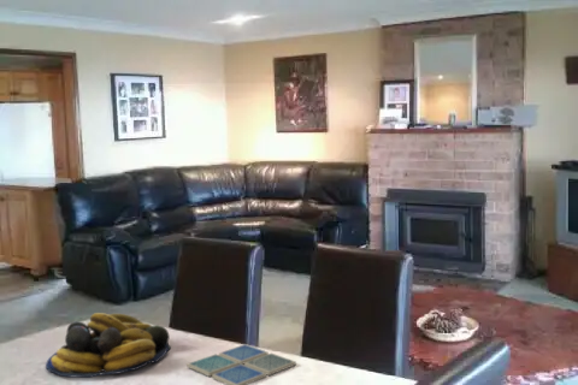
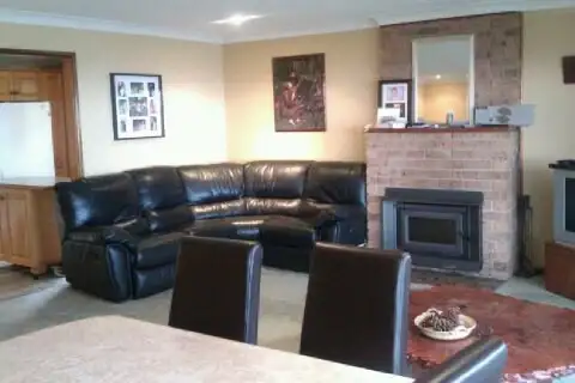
- fruit bowl [45,312,172,379]
- drink coaster [185,343,297,385]
